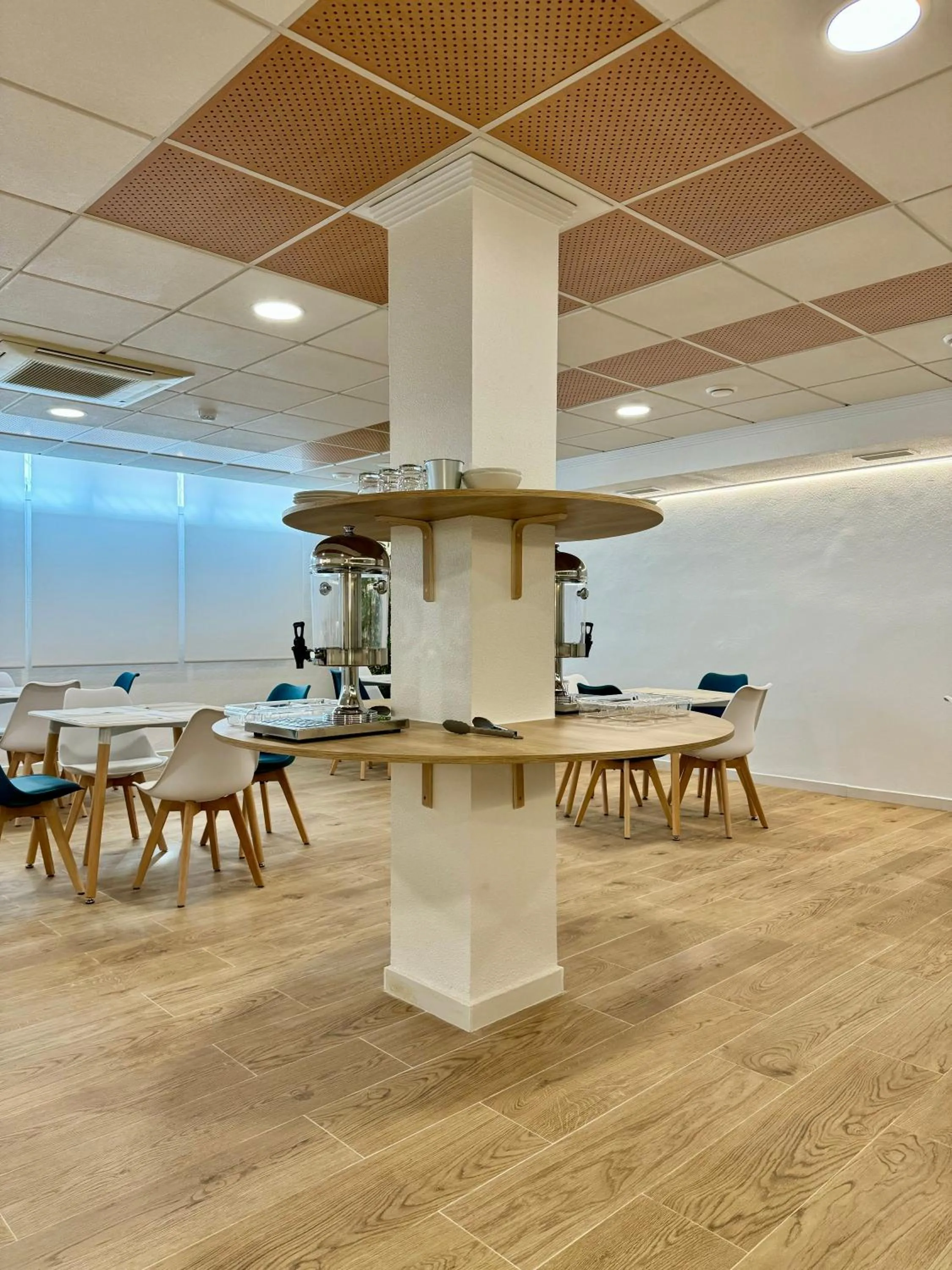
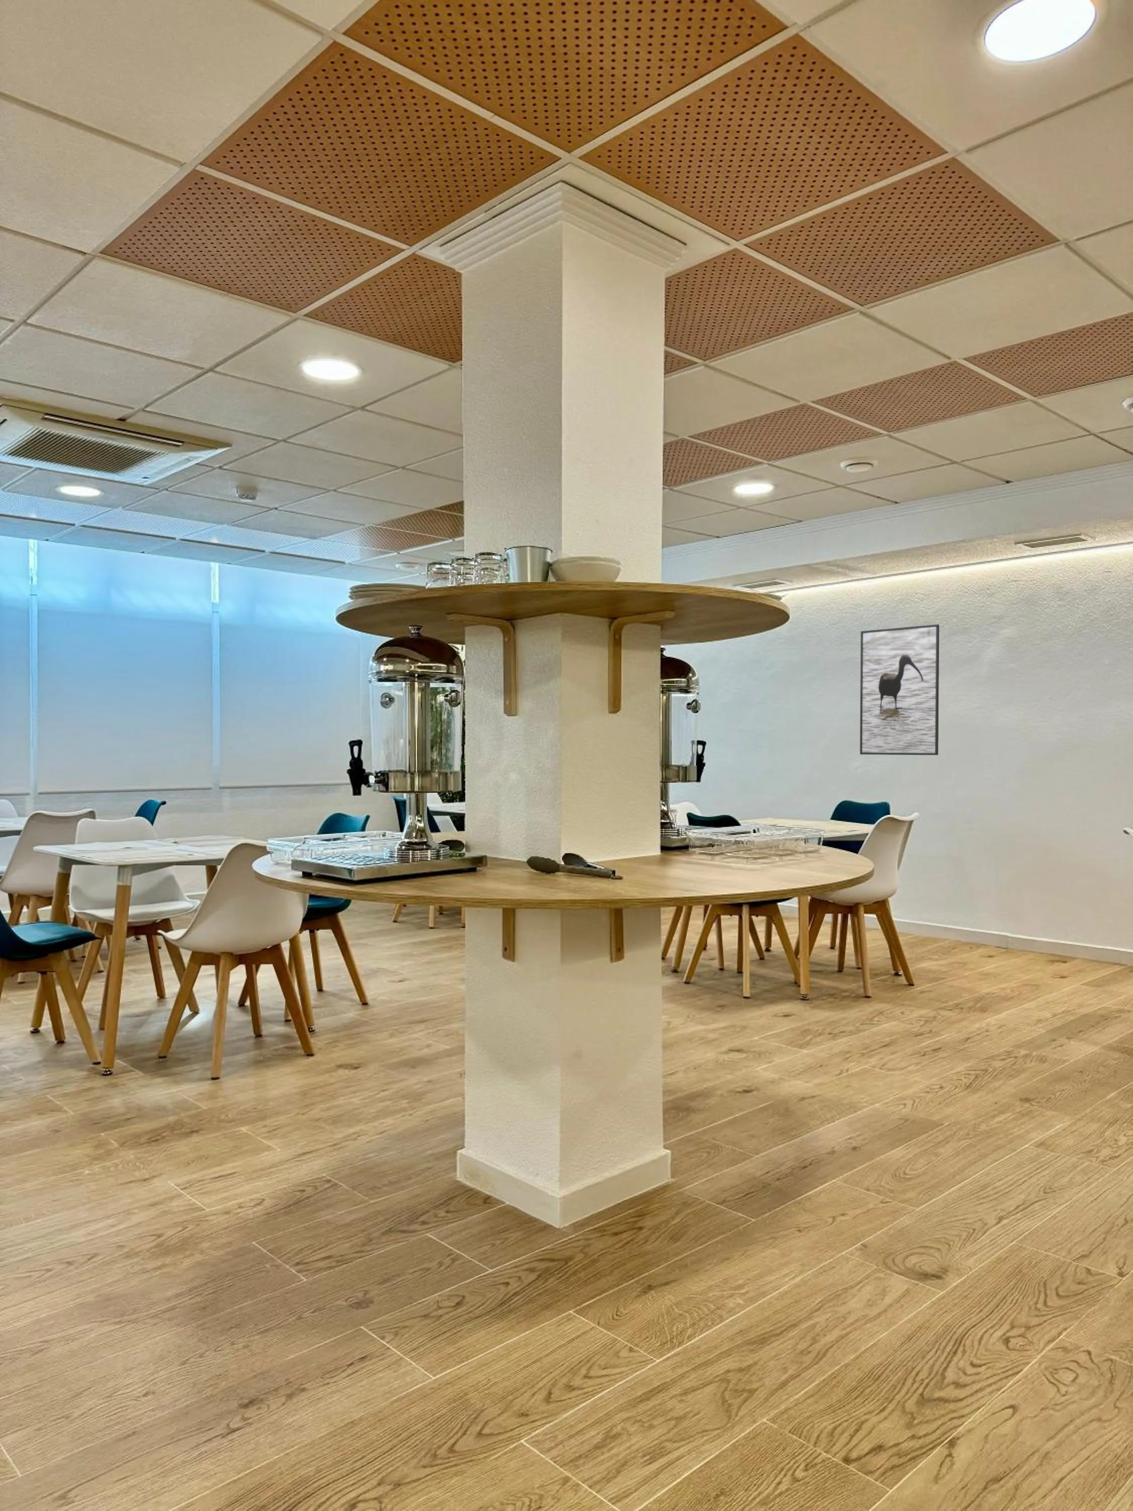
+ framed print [859,625,940,756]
